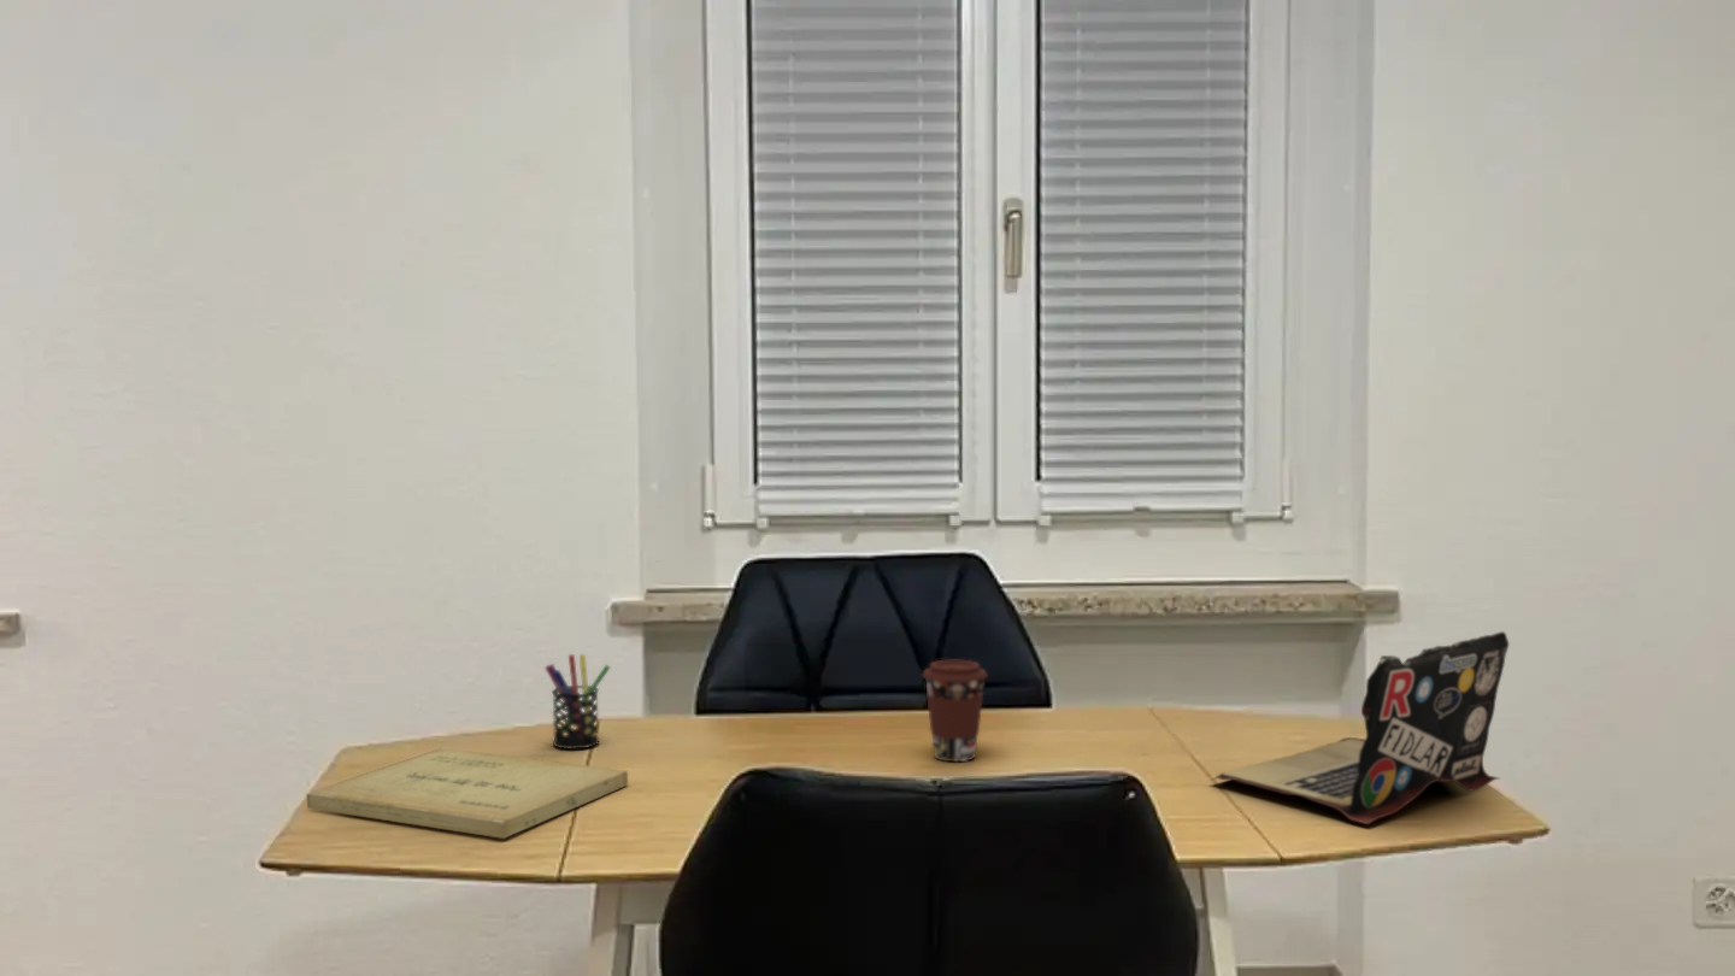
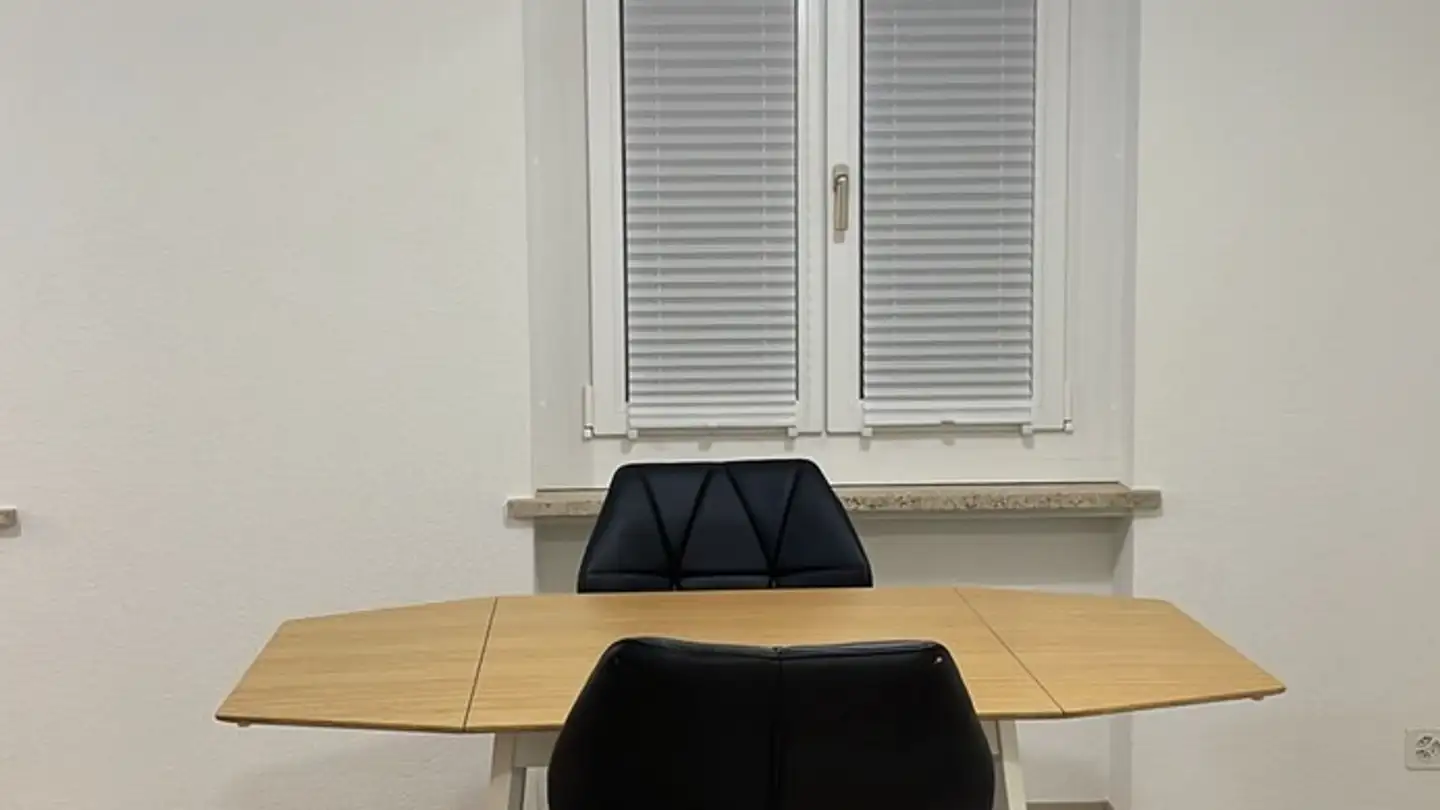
- pen holder [543,653,611,751]
- laptop [1208,630,1510,825]
- coffee cup [921,659,989,763]
- book [306,747,629,840]
